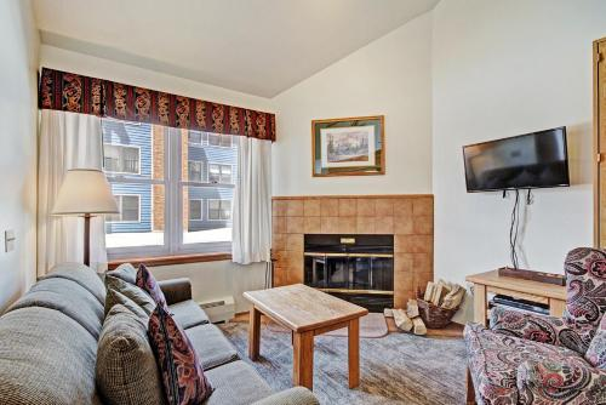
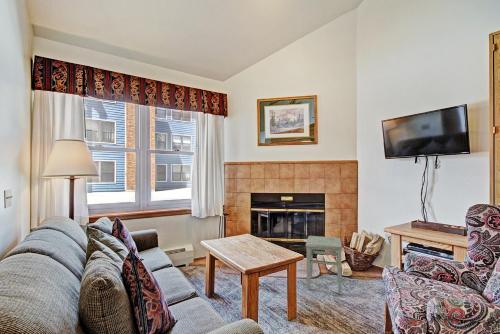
+ stool [305,235,343,295]
